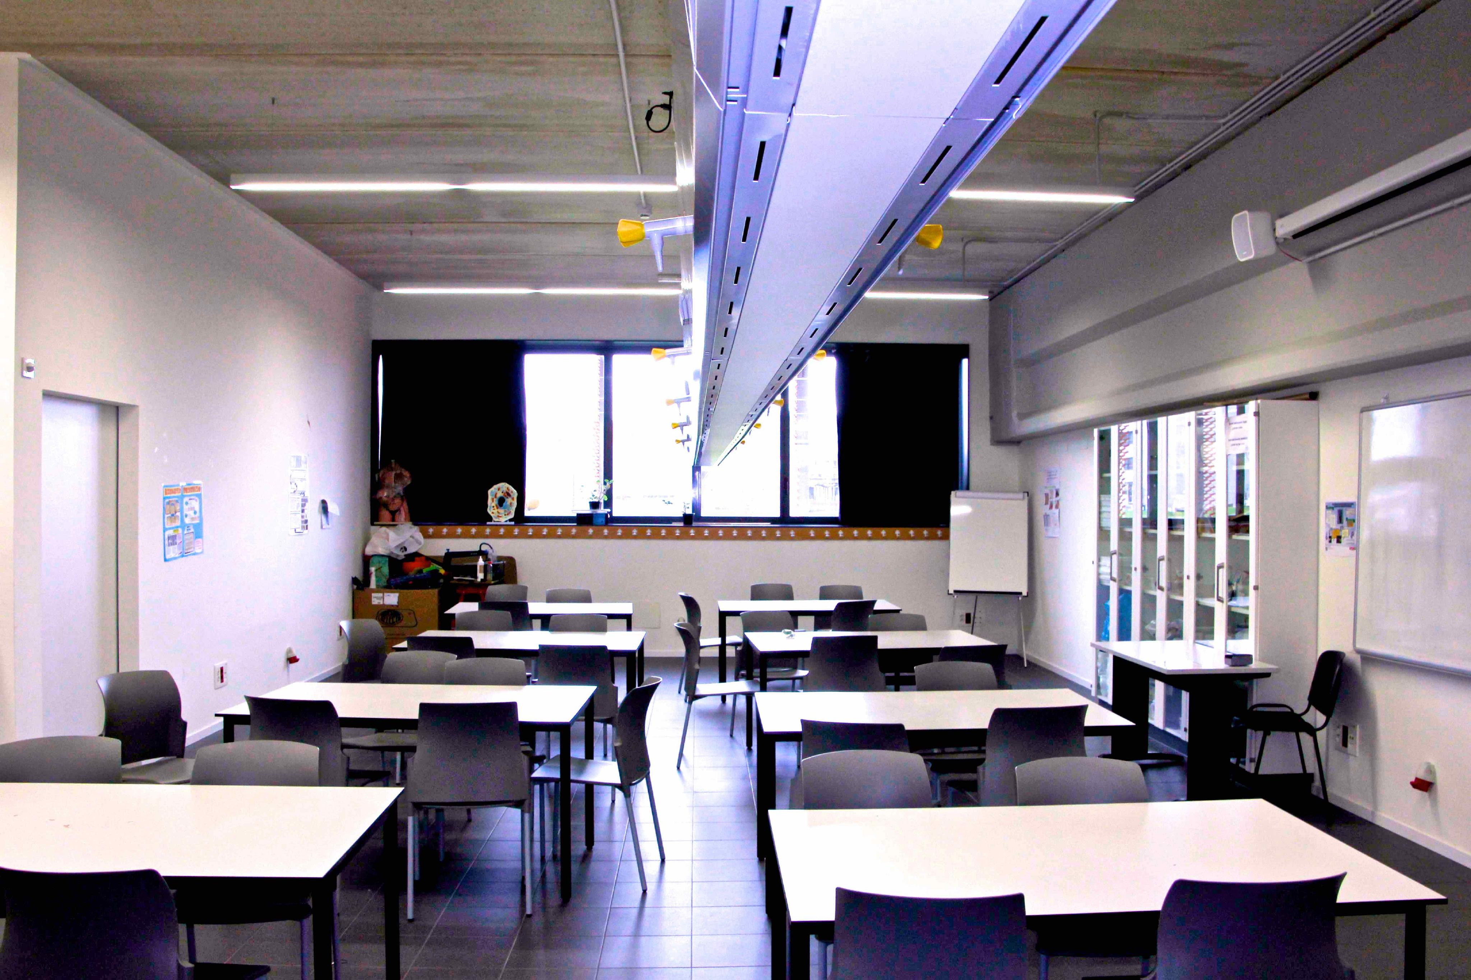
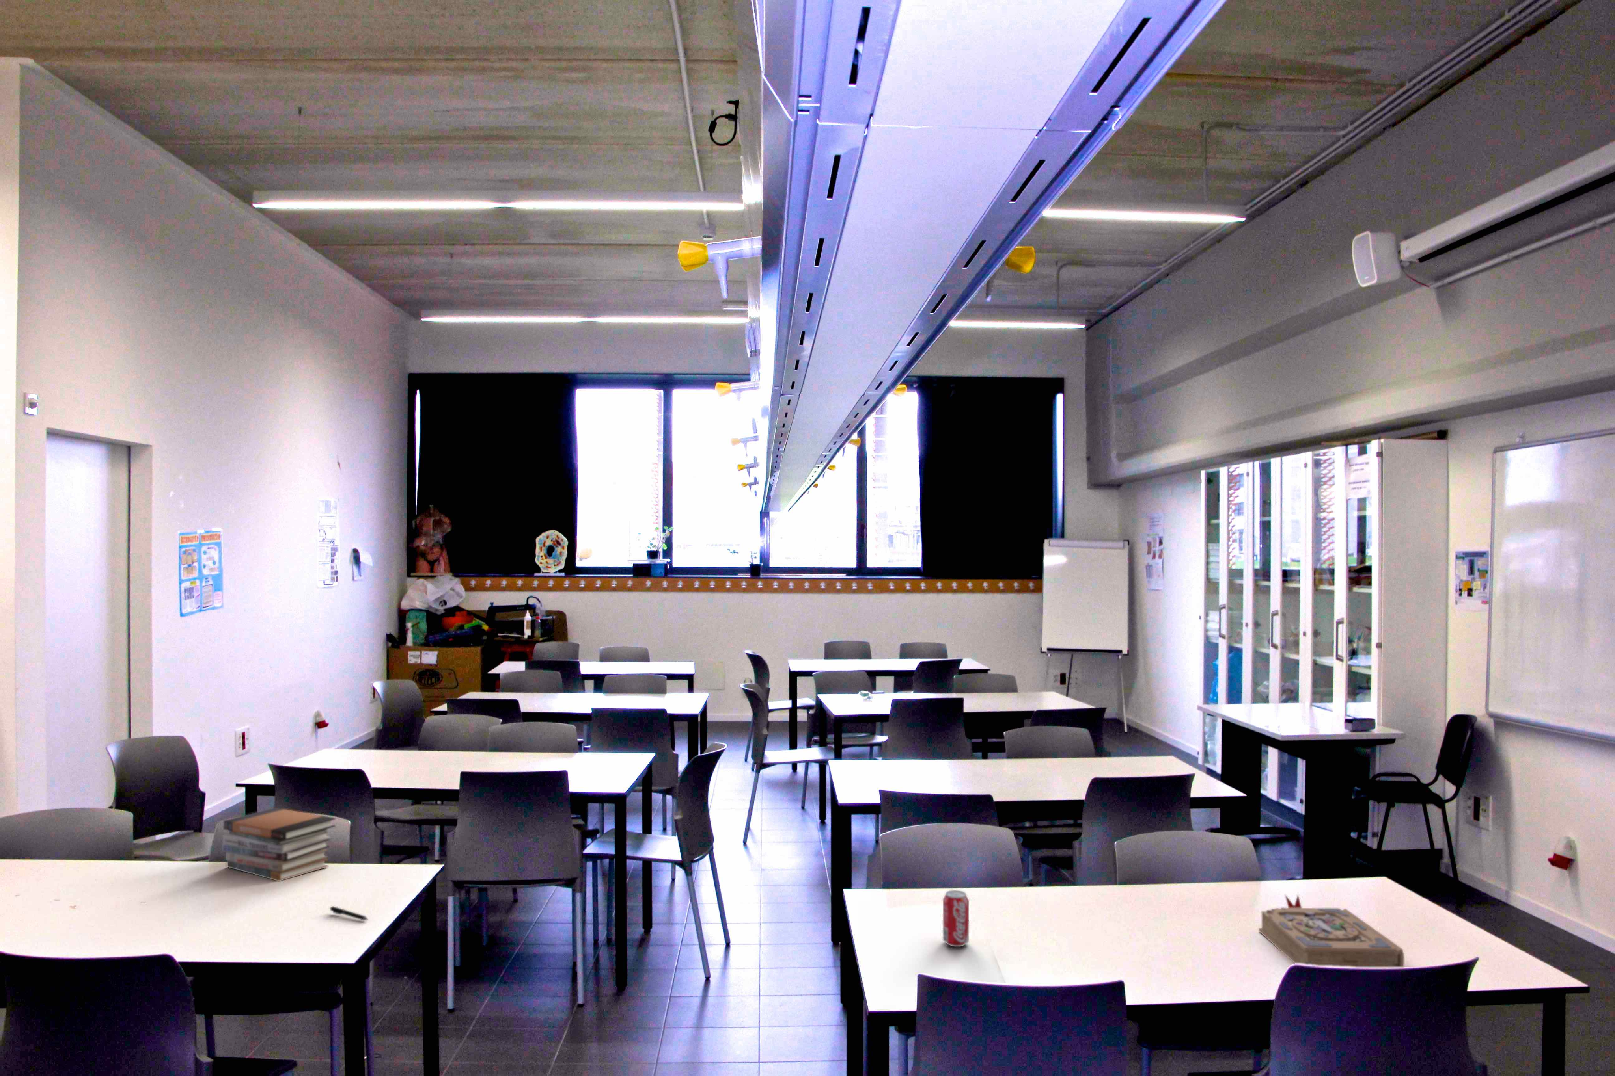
+ pen [329,905,369,921]
+ book [1258,893,1405,968]
+ book stack [221,807,336,881]
+ beverage can [942,890,970,948]
